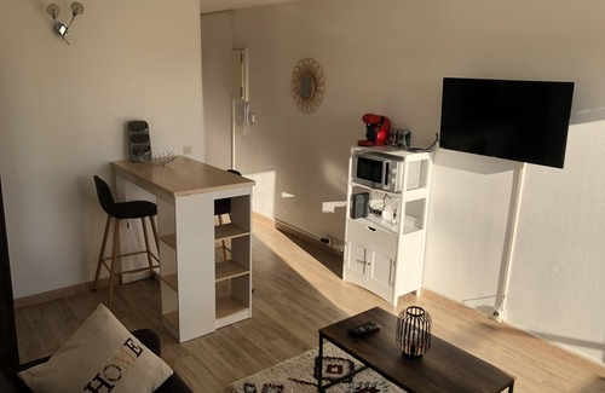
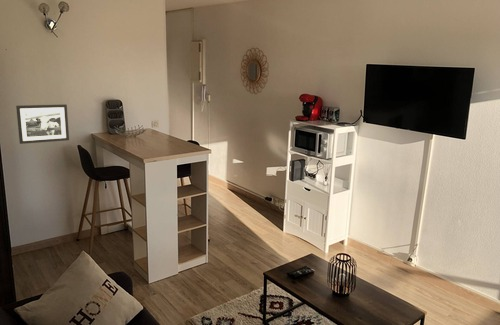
+ picture frame [15,103,70,145]
